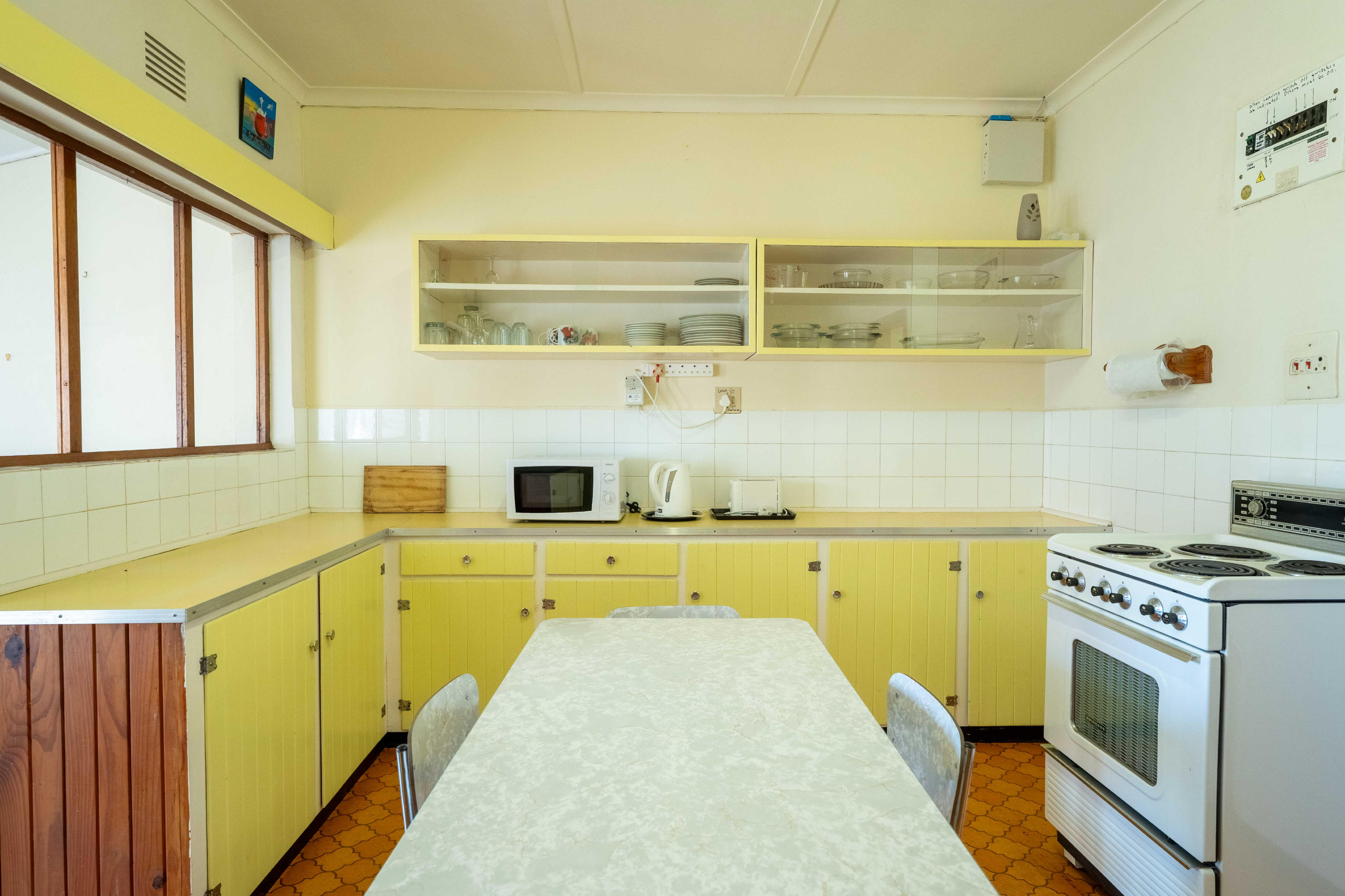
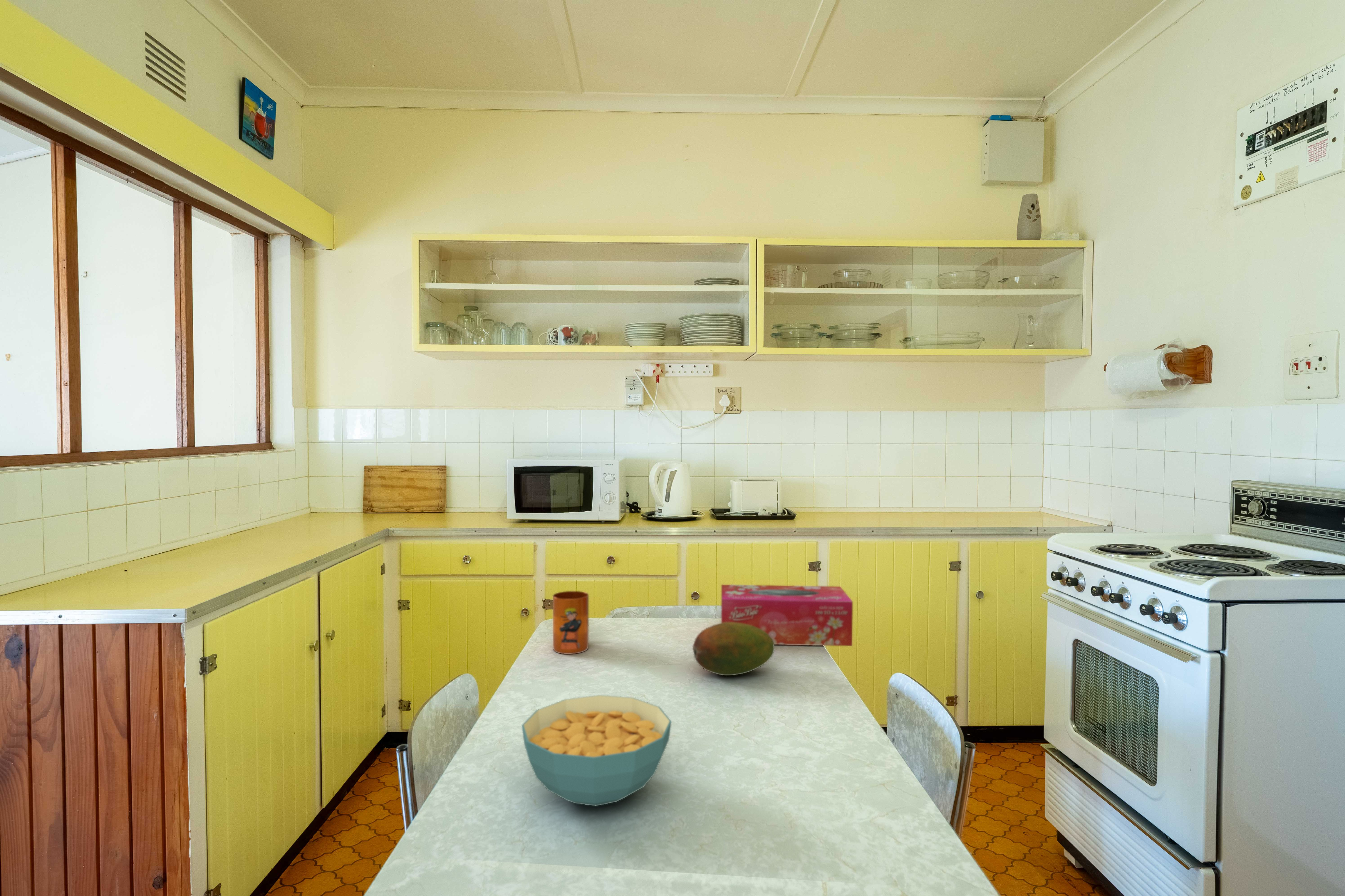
+ mug [552,591,589,654]
+ cereal bowl [521,695,672,806]
+ fruit [692,622,775,676]
+ tissue box [721,584,853,647]
